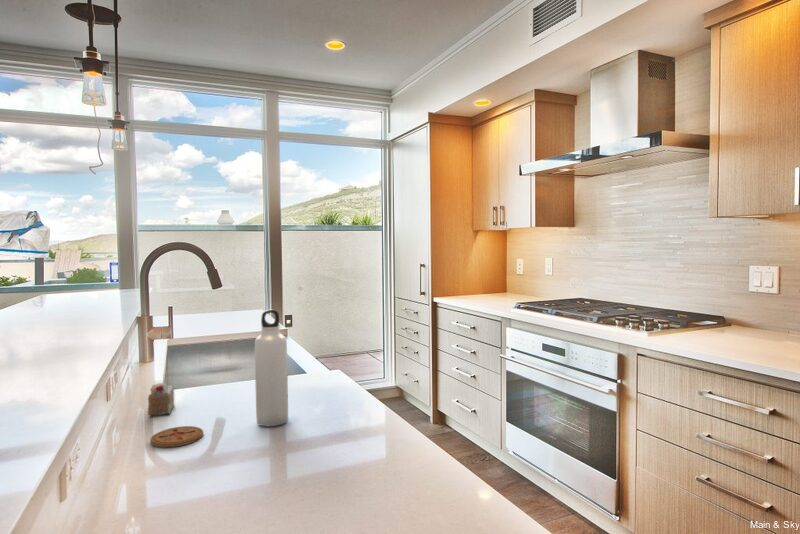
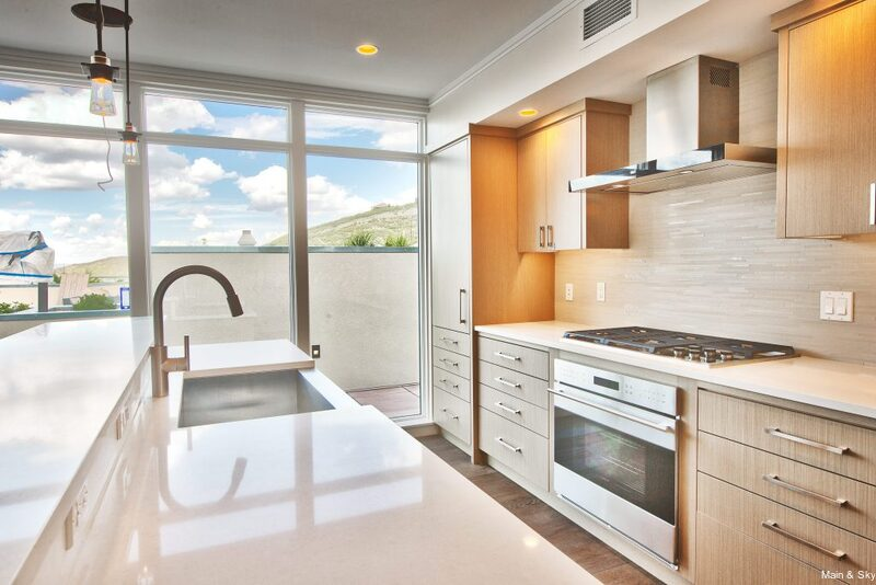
- water bottle [254,309,289,427]
- cake slice [147,382,175,417]
- coaster [149,425,204,448]
